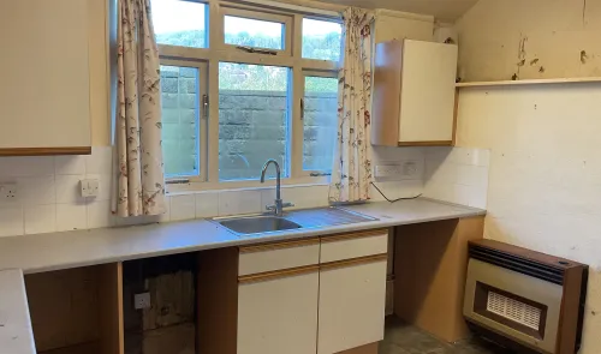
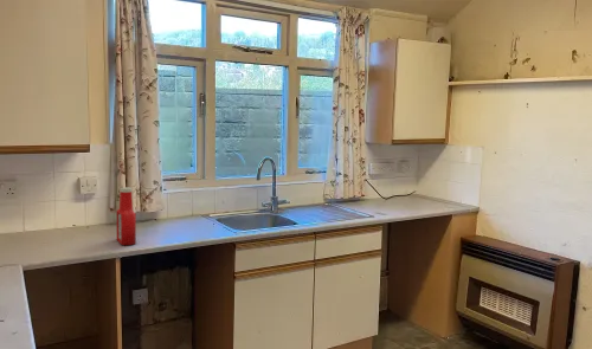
+ soap bottle [115,186,137,246]
